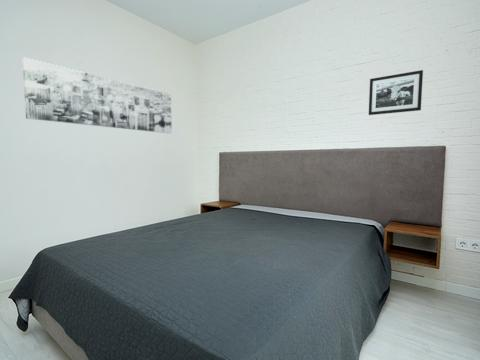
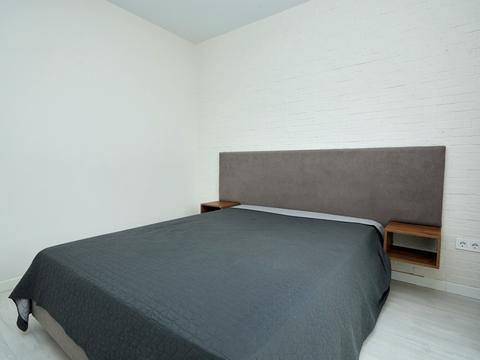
- wall art [22,57,173,134]
- picture frame [368,69,424,116]
